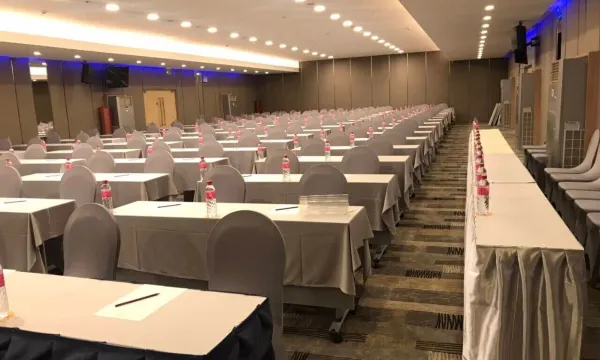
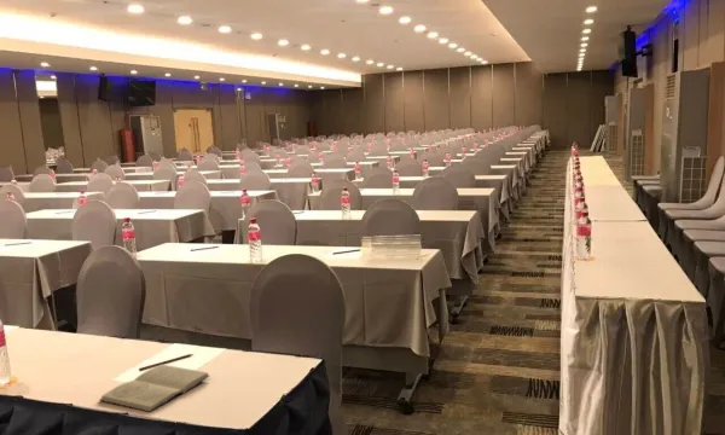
+ book [98,364,210,413]
